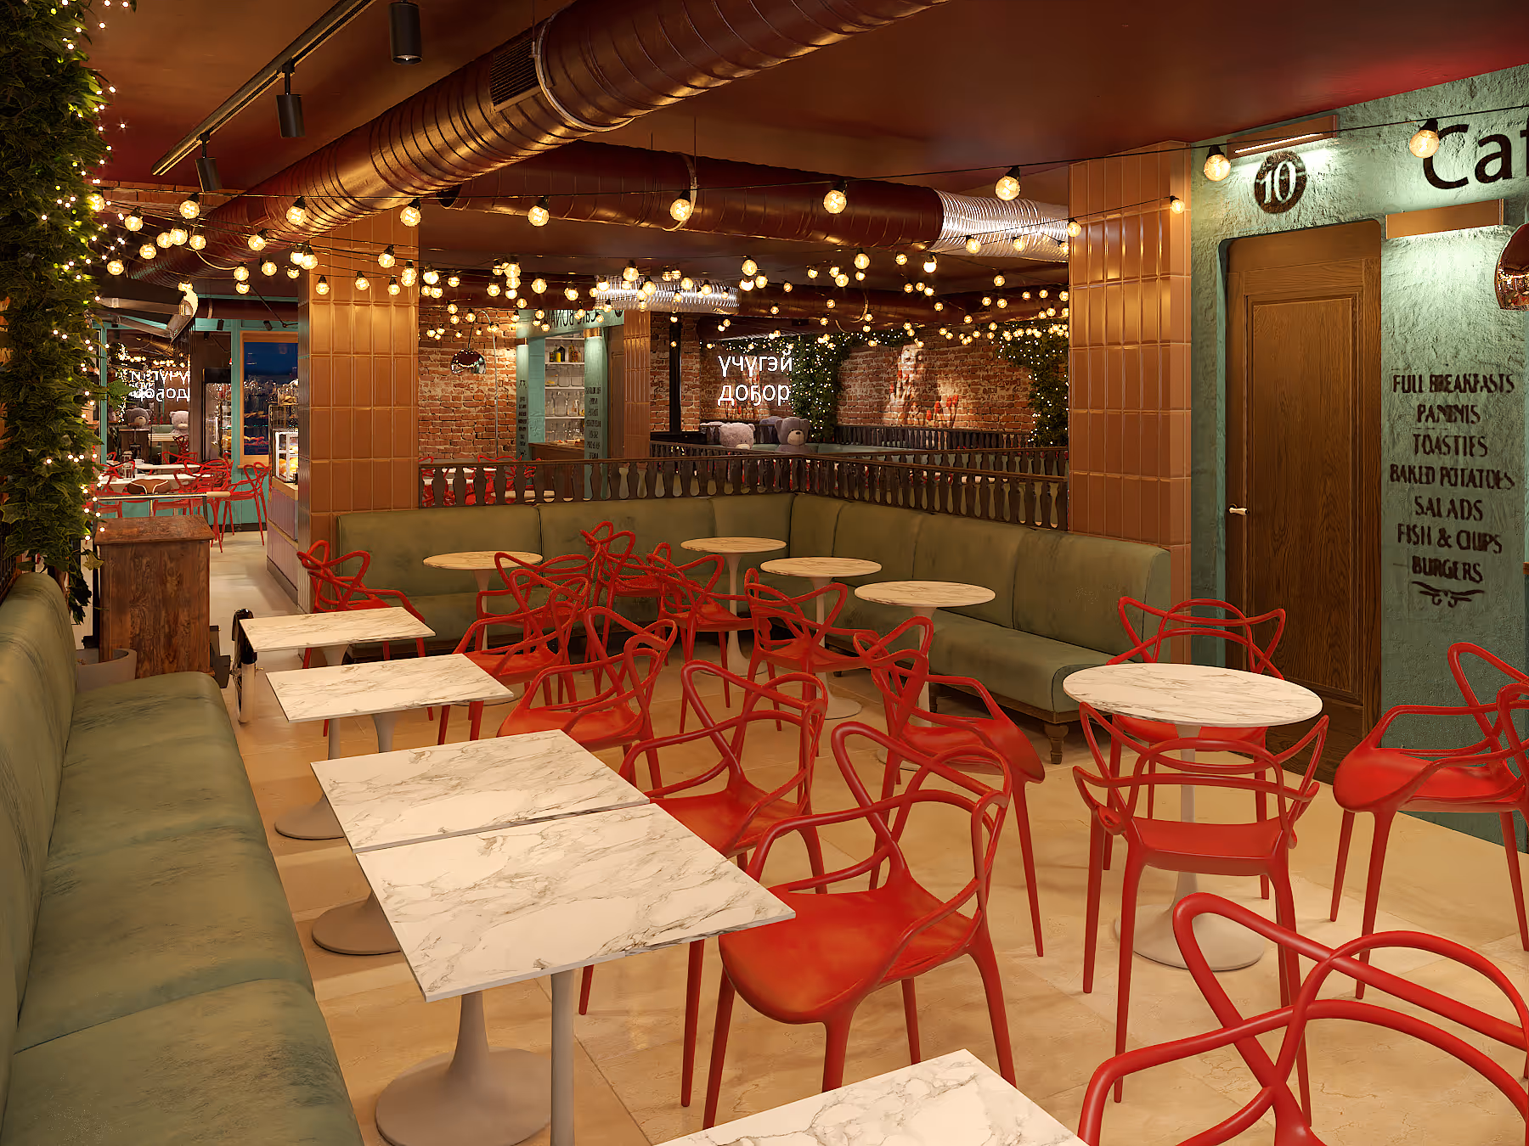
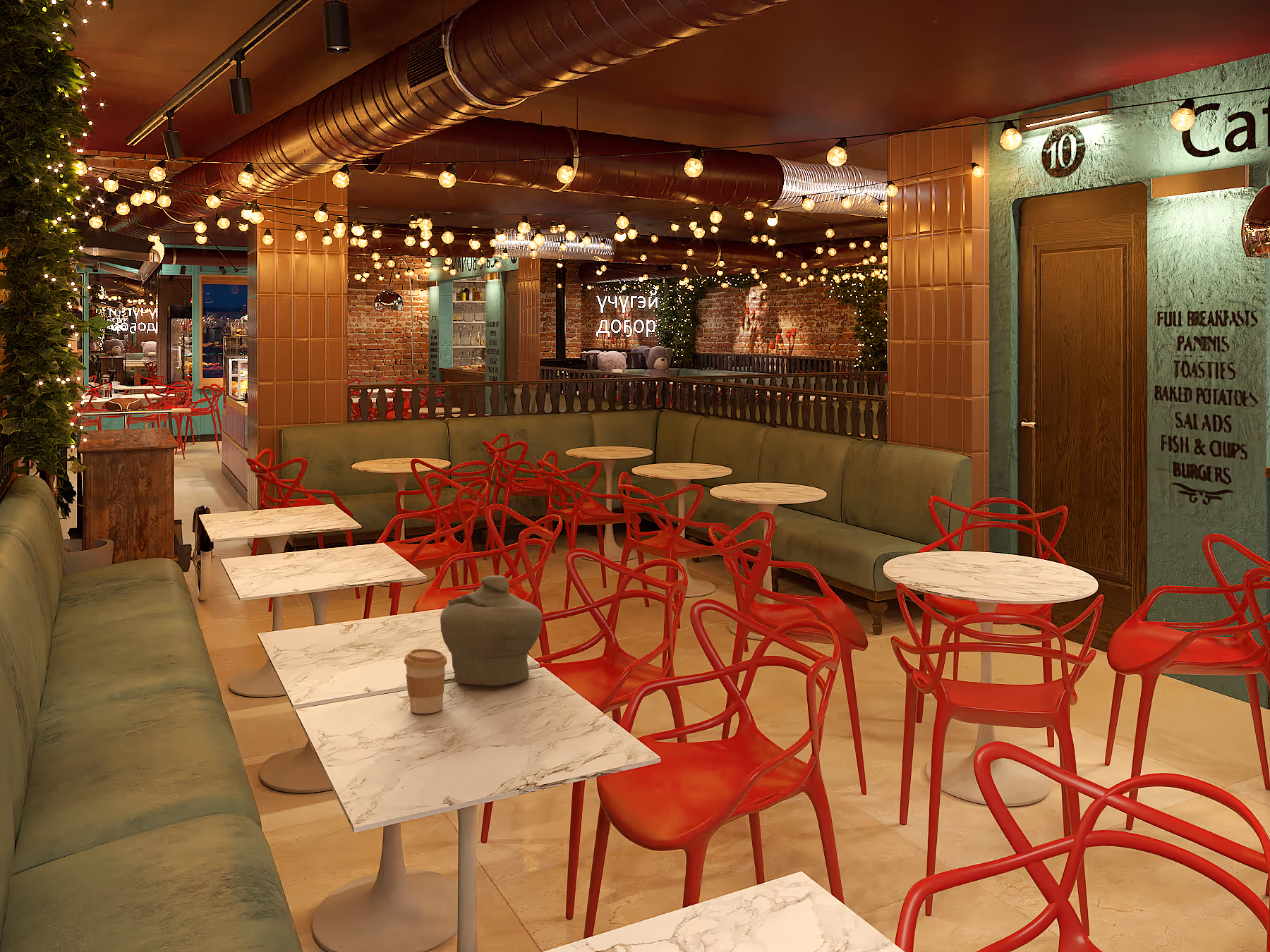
+ coffee cup [404,648,448,714]
+ jar [440,575,543,686]
